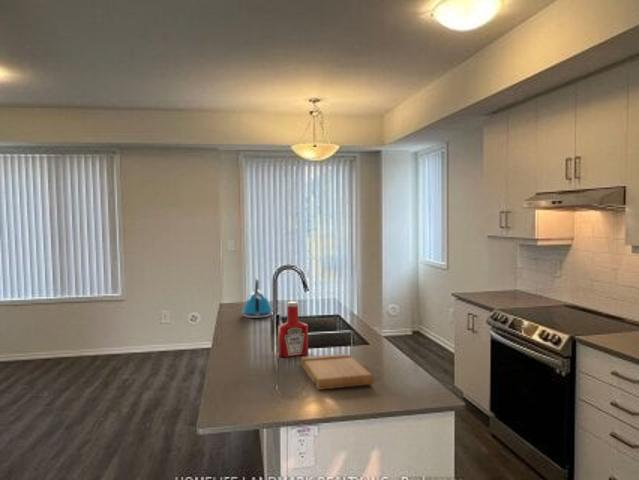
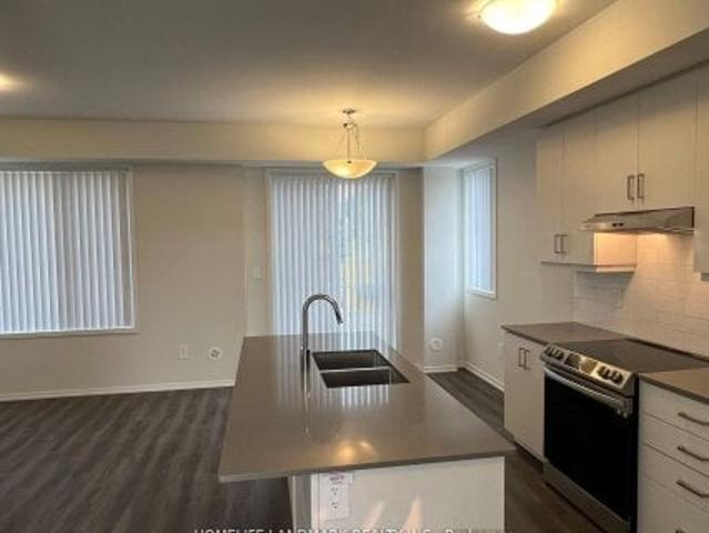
- cutting board [300,352,374,391]
- kettle [241,277,273,319]
- soap bottle [277,301,309,358]
